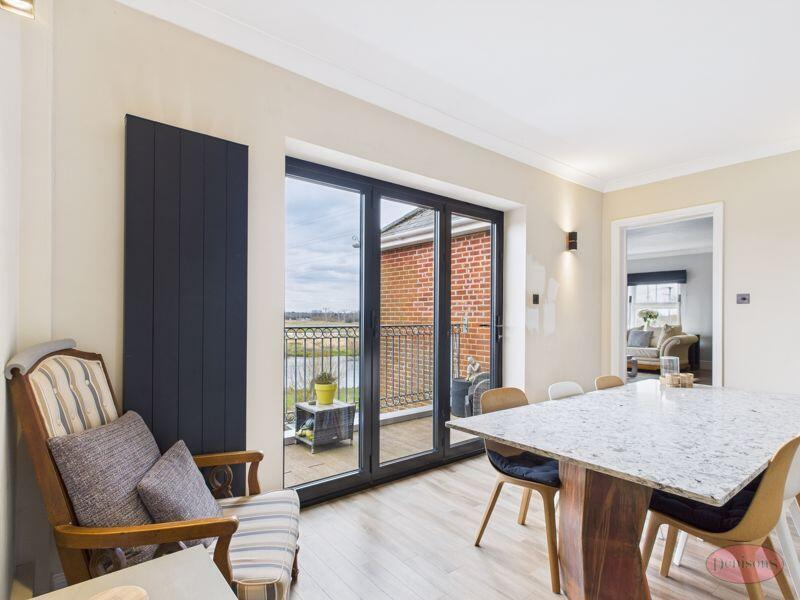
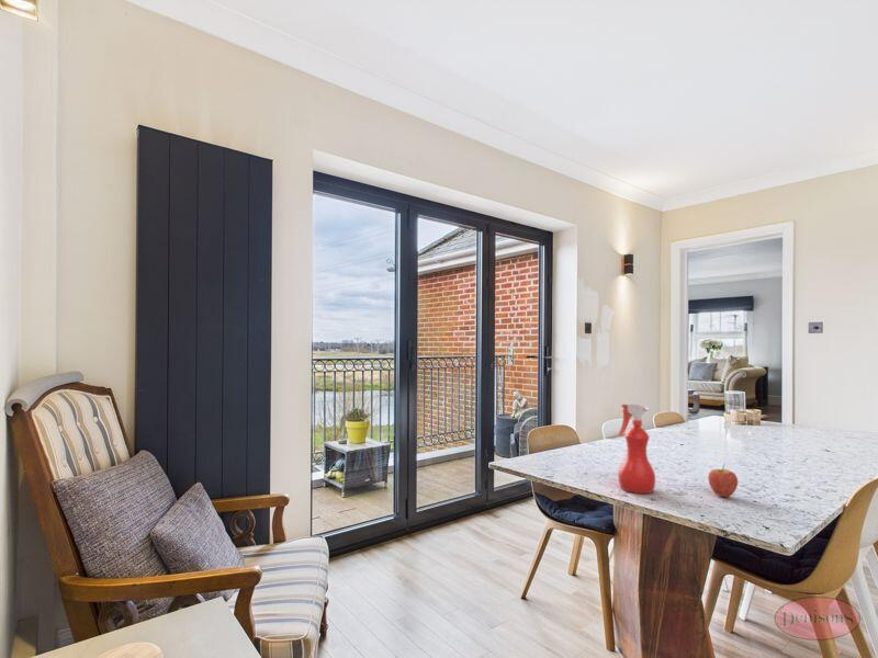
+ spray bottle [617,402,656,495]
+ fruit [707,463,739,498]
